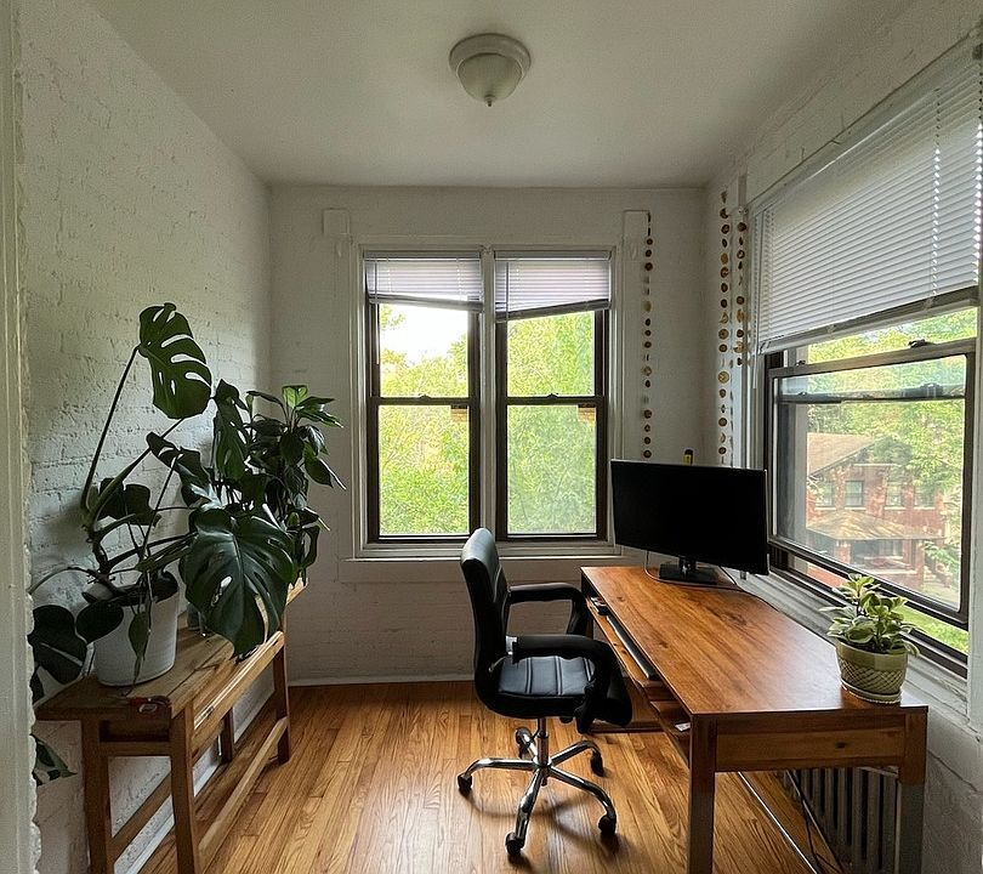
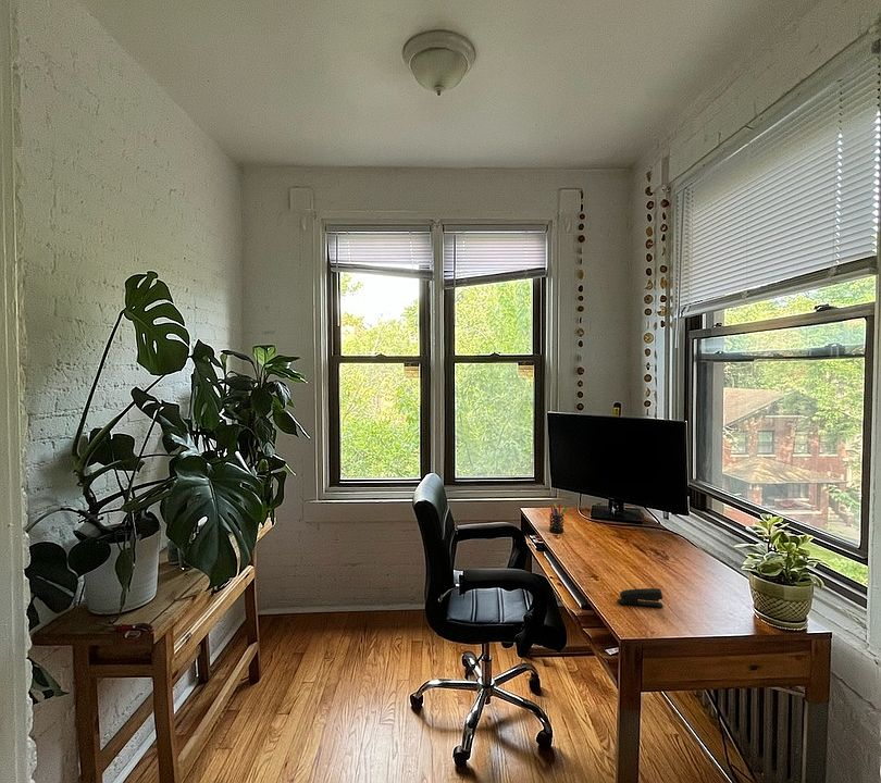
+ stapler [617,587,665,608]
+ pen holder [548,502,568,534]
